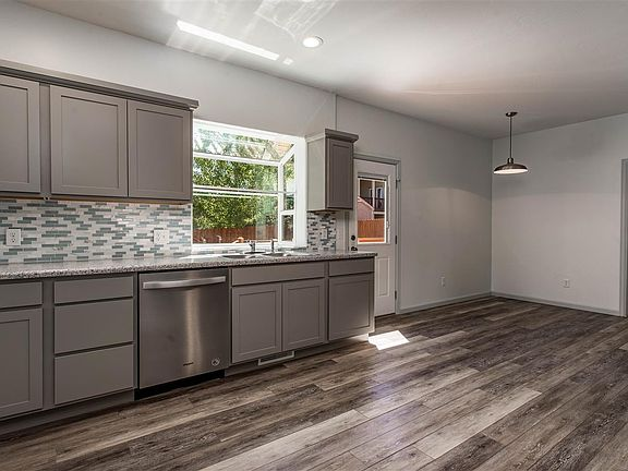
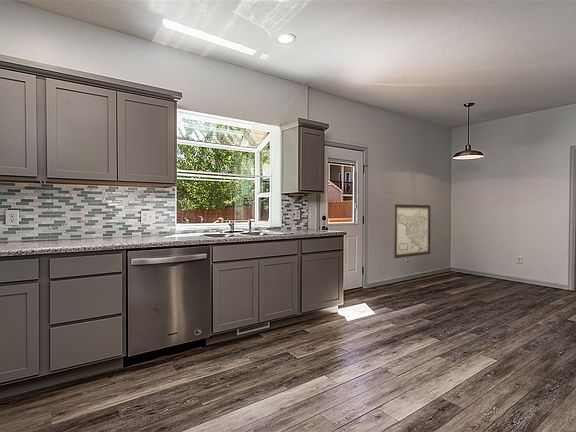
+ wall art [393,203,431,259]
